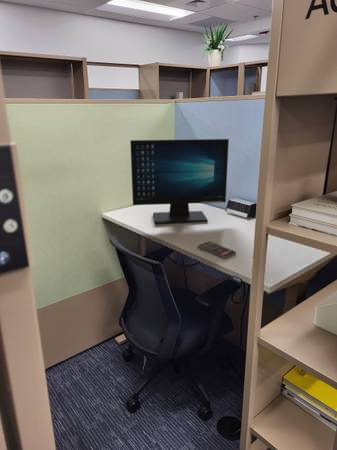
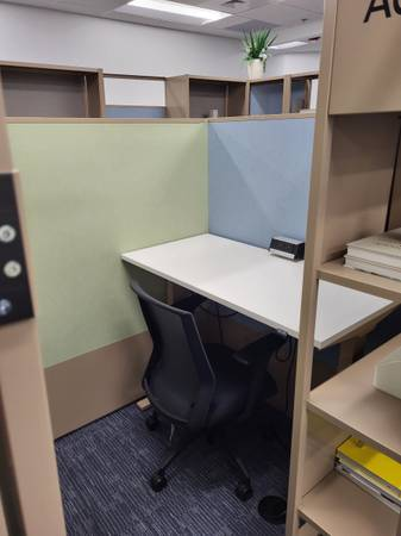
- computer monitor [129,138,230,225]
- smartphone [197,241,237,259]
